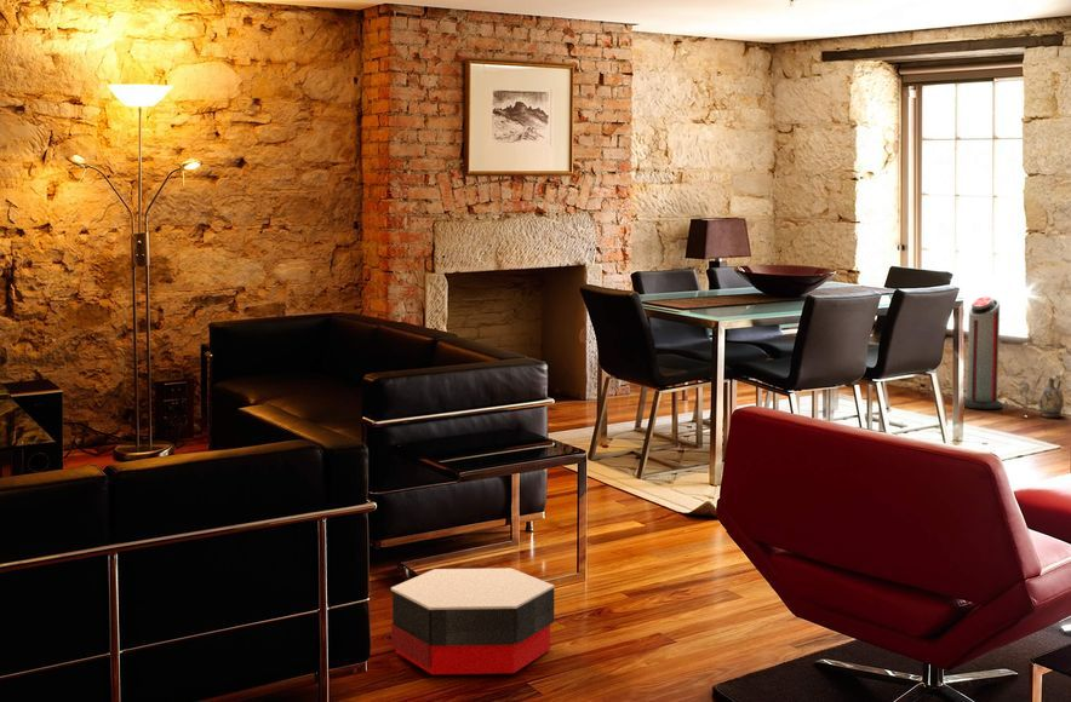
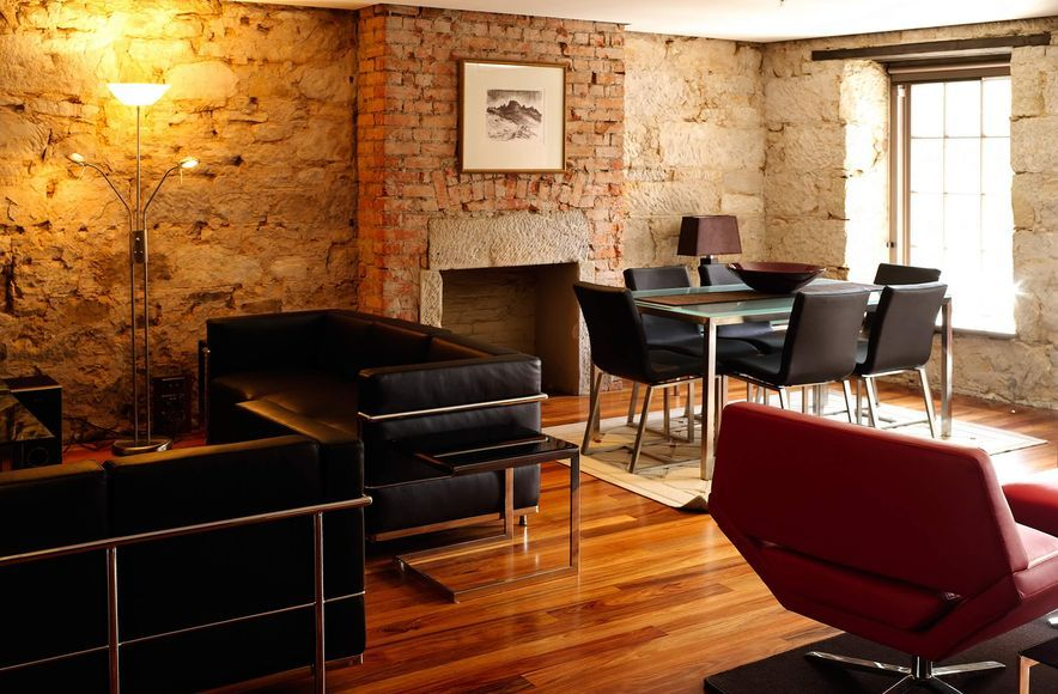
- ceramic jug [1037,374,1065,419]
- ottoman [390,566,555,675]
- air purifier [963,295,1004,410]
